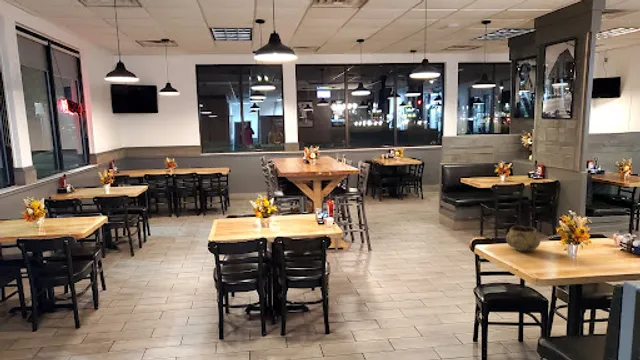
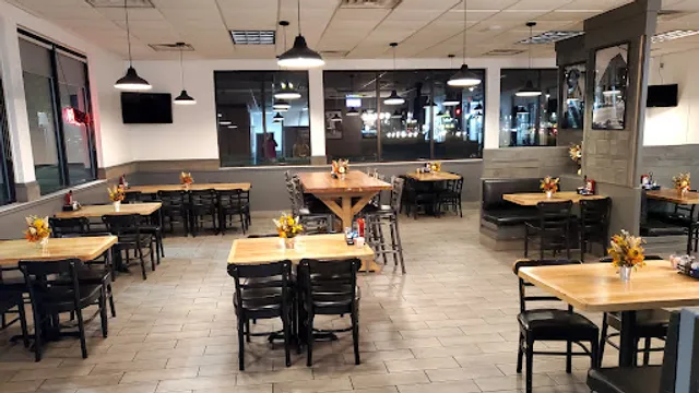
- decorative bowl [505,225,541,252]
